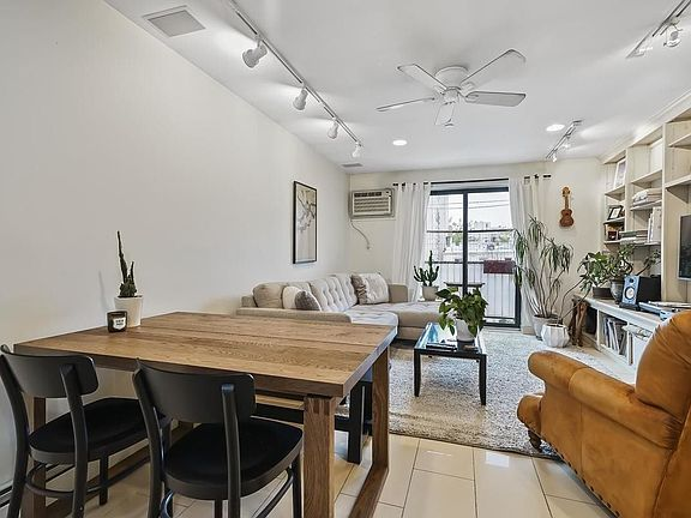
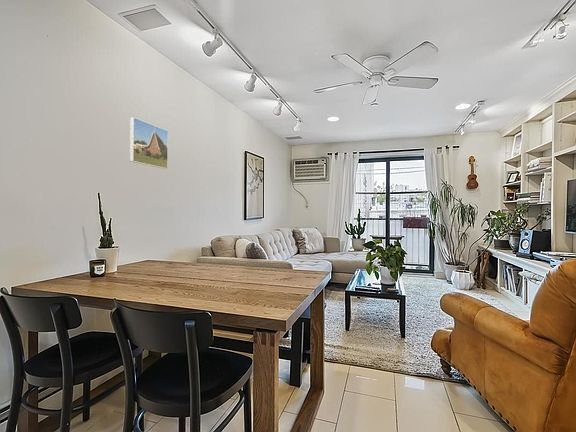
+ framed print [129,116,169,170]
